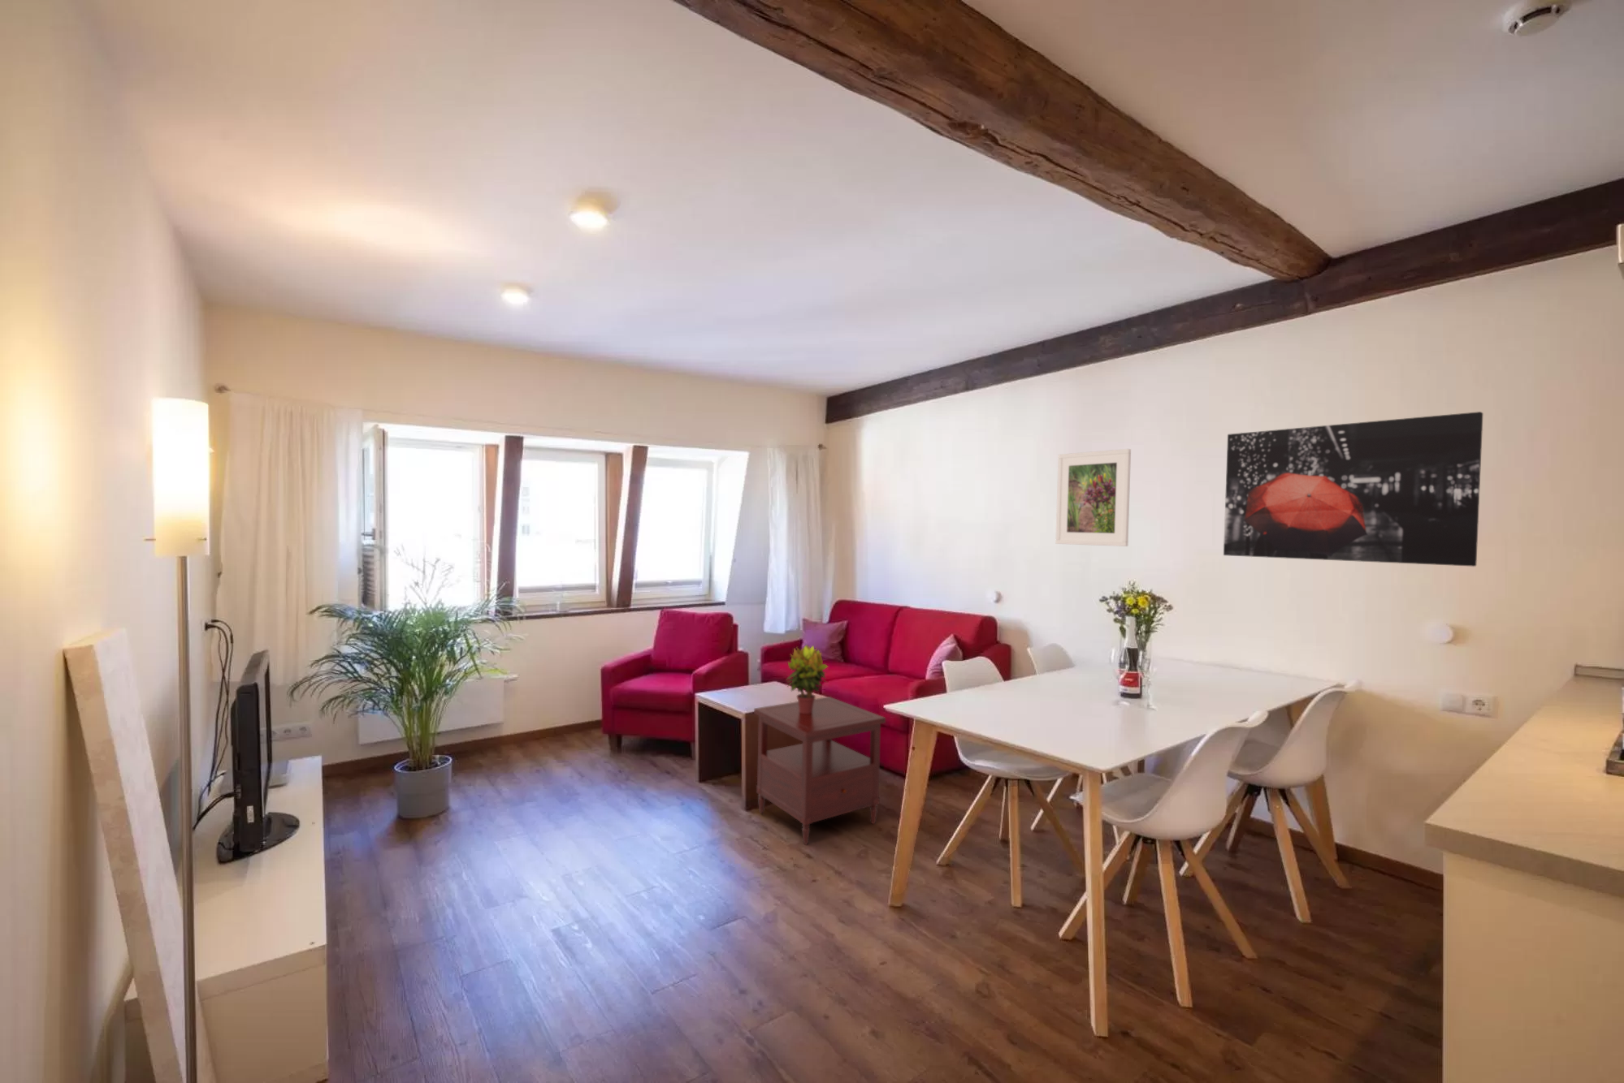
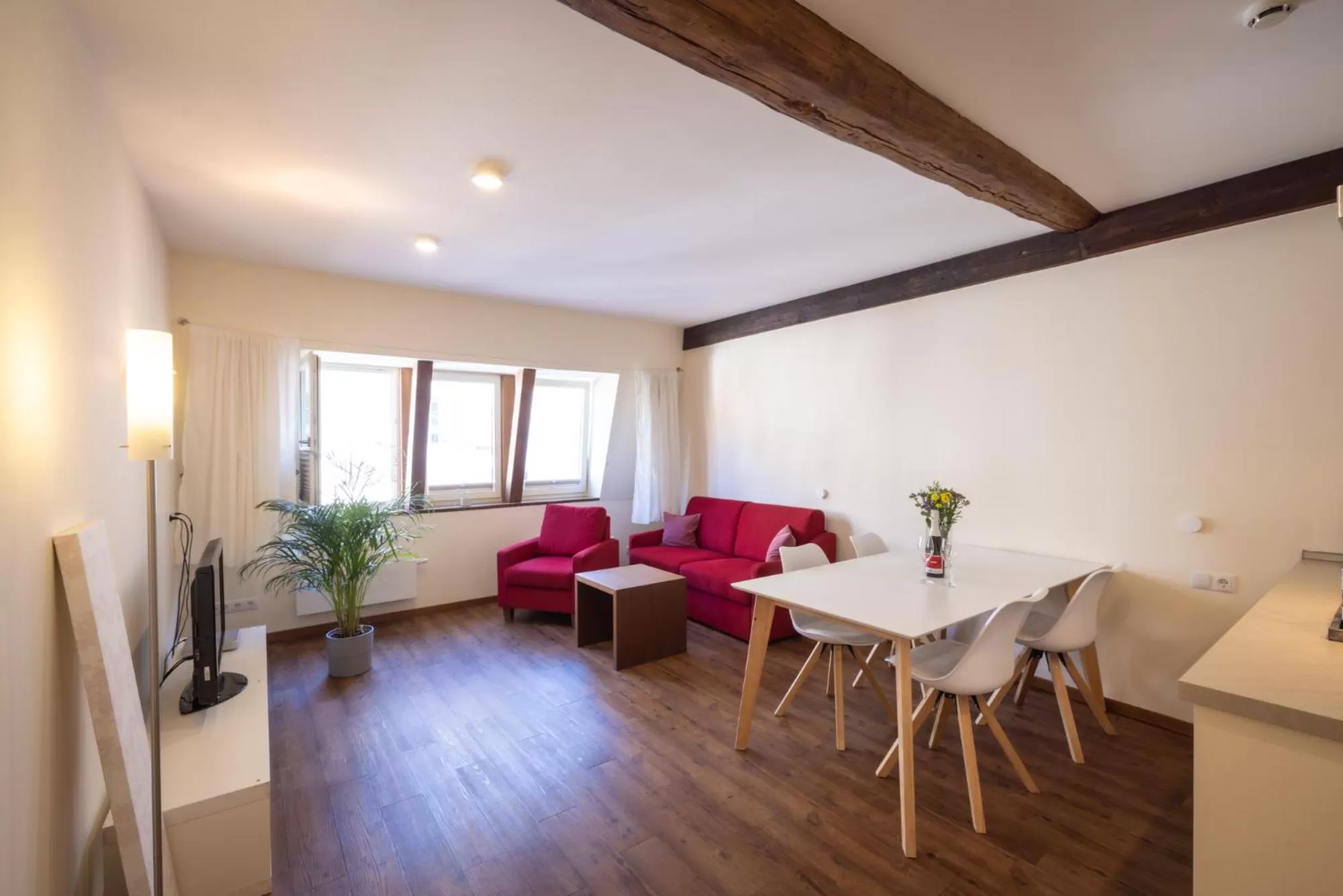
- potted plant [785,643,830,713]
- wall art [1223,411,1484,567]
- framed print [1054,448,1132,548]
- side table [753,696,886,846]
